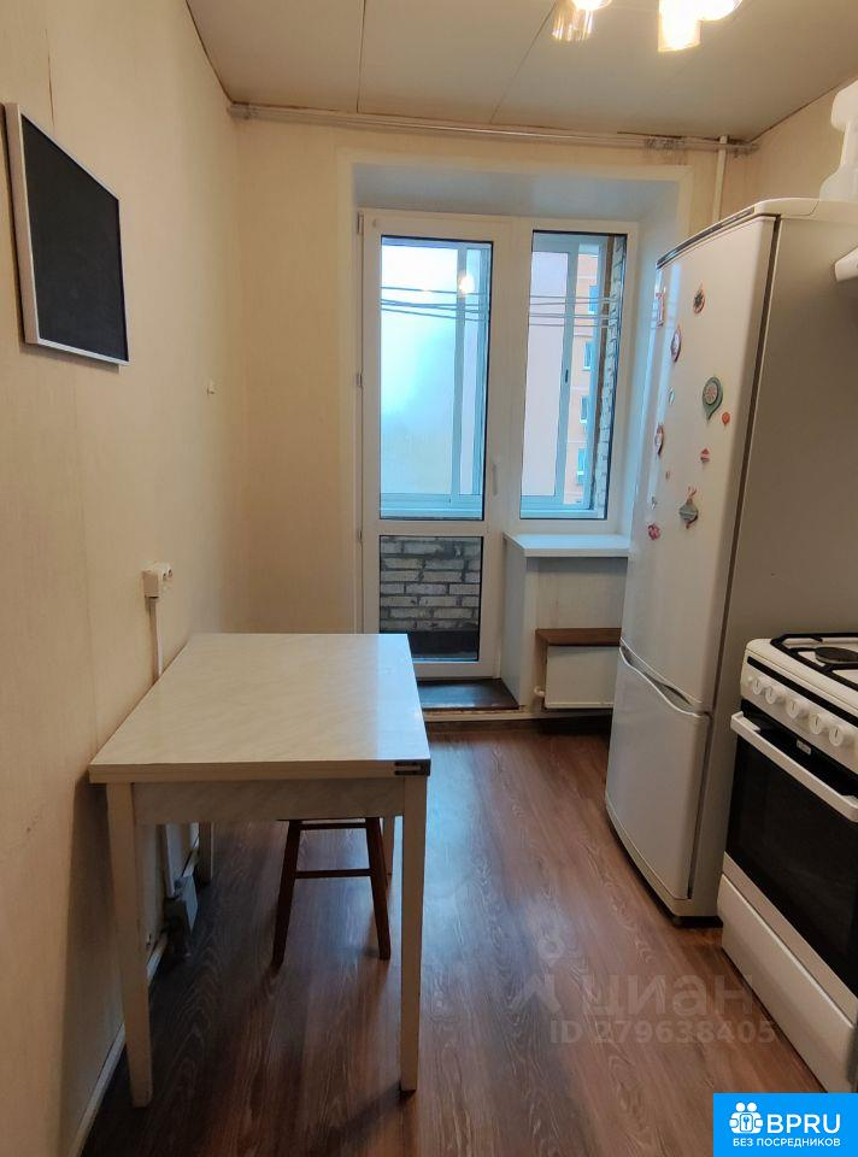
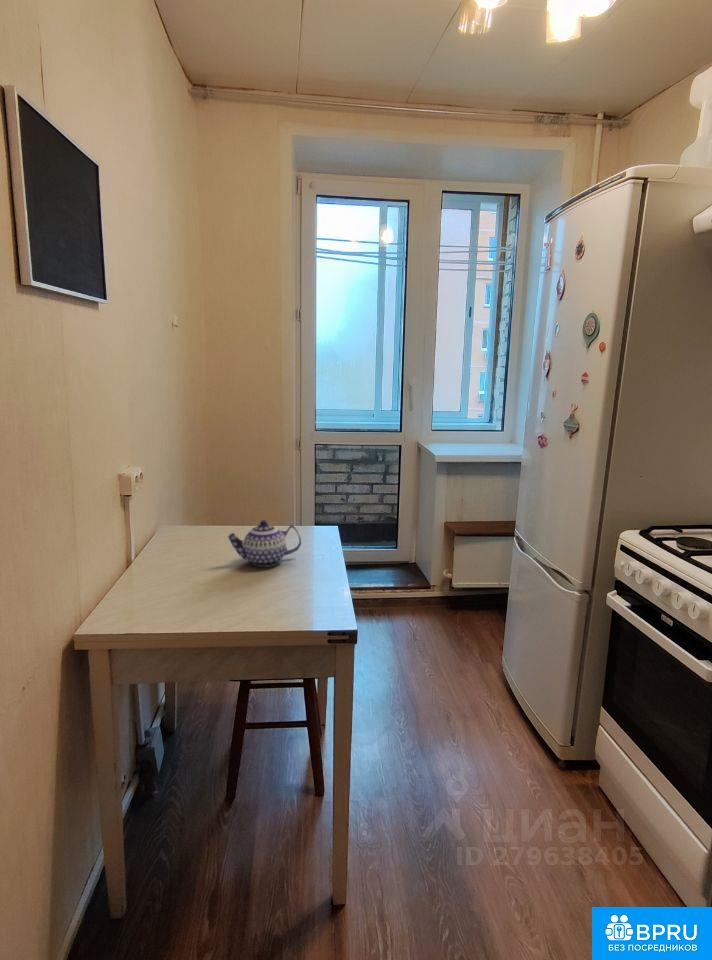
+ teapot [227,519,302,568]
